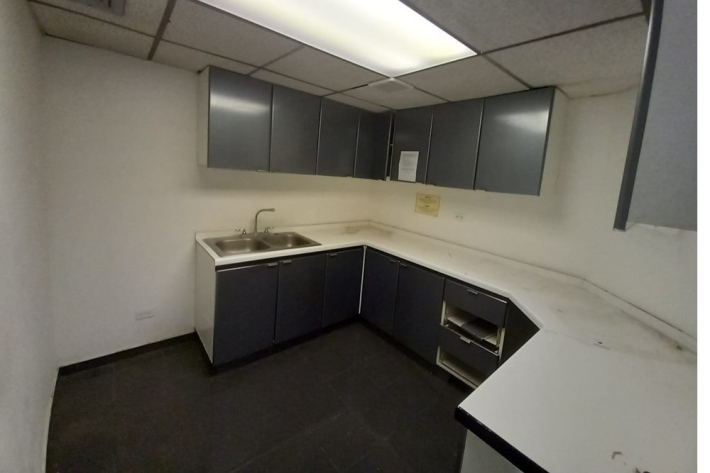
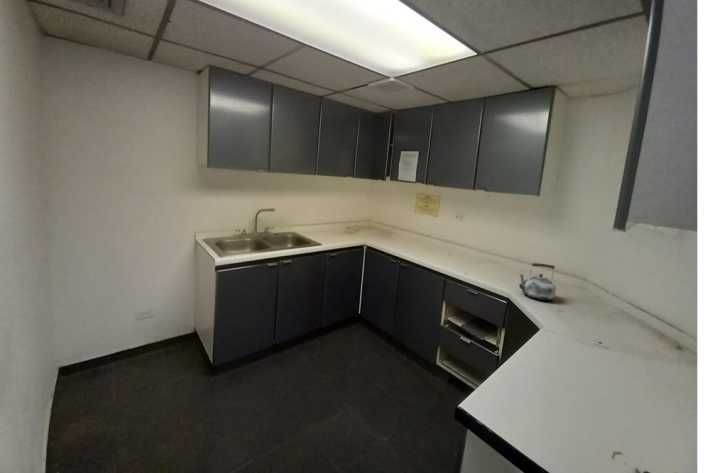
+ kettle [518,262,557,301]
